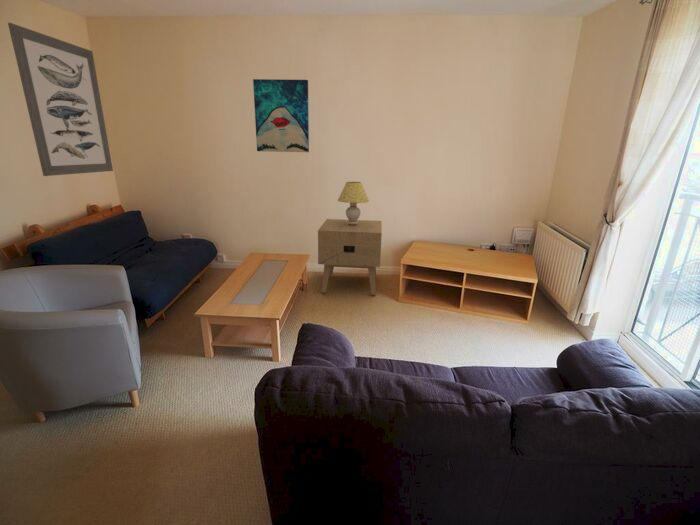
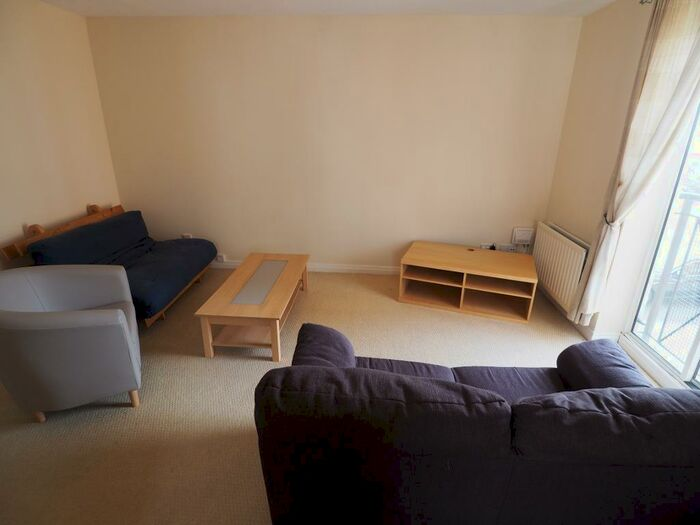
- nightstand [317,218,383,296]
- wall art [252,78,310,153]
- table lamp [337,181,370,225]
- wall art [7,22,114,177]
